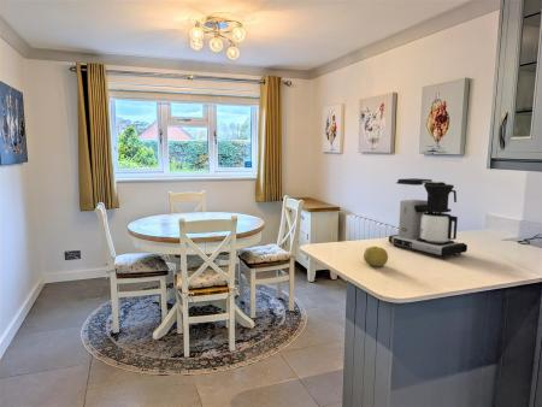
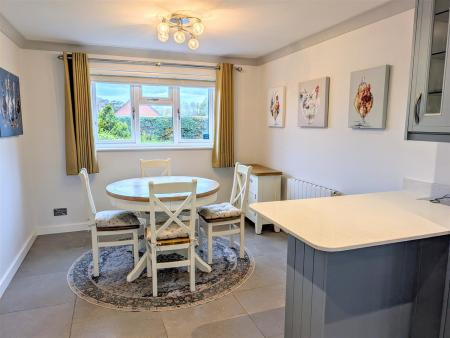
- coffee maker [388,177,469,259]
- fruit [363,246,389,267]
